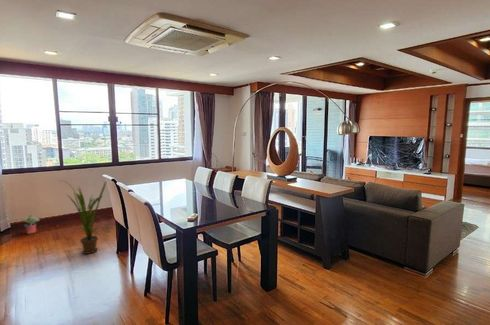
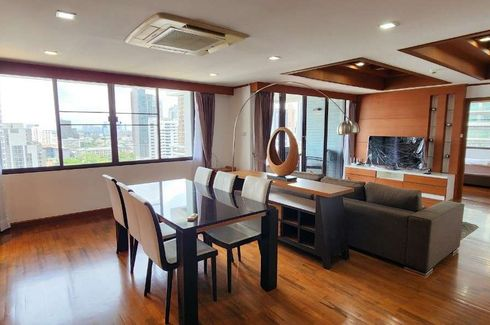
- potted plant [21,214,41,235]
- house plant [59,179,107,255]
